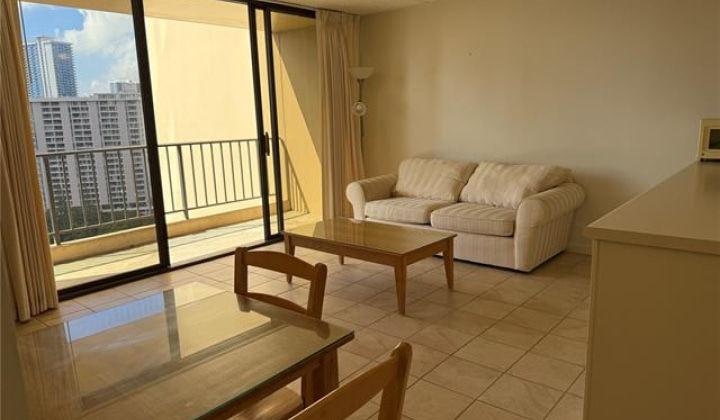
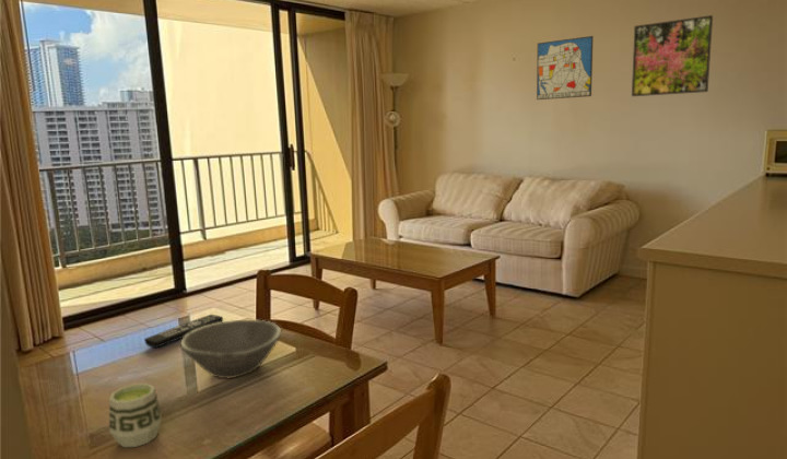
+ wall art [536,35,595,101]
+ bowl [179,319,282,379]
+ remote control [143,314,224,349]
+ cup [108,382,163,448]
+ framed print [631,14,714,97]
